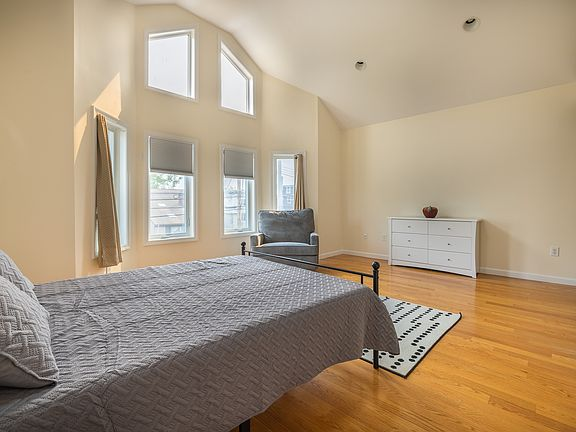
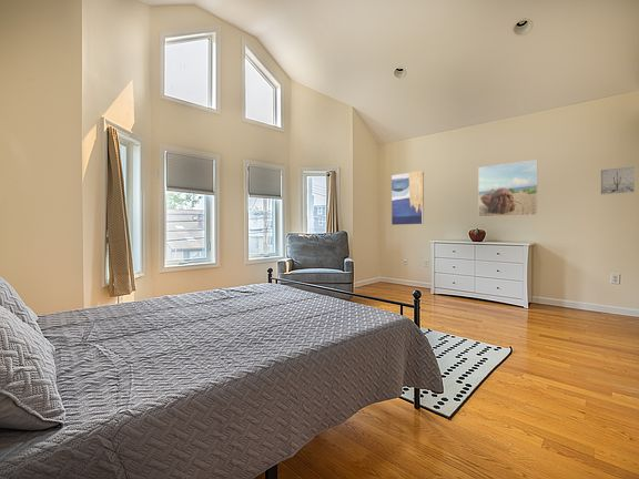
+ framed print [477,159,538,218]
+ wall art [390,170,425,226]
+ wall art [599,165,636,196]
